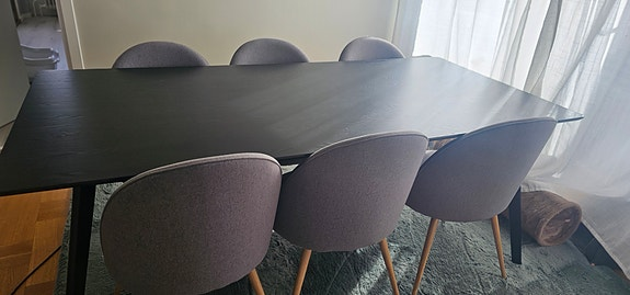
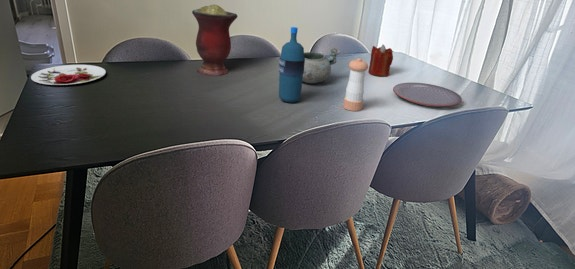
+ vase [191,4,239,77]
+ candle [367,44,394,78]
+ plate [30,64,107,86]
+ water bottle [278,26,305,103]
+ pepper shaker [342,57,369,112]
+ decorative bowl [302,48,341,84]
+ plate [392,82,463,108]
